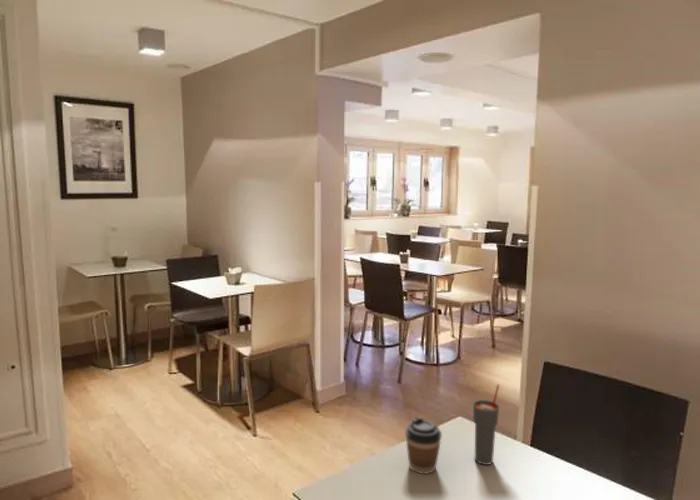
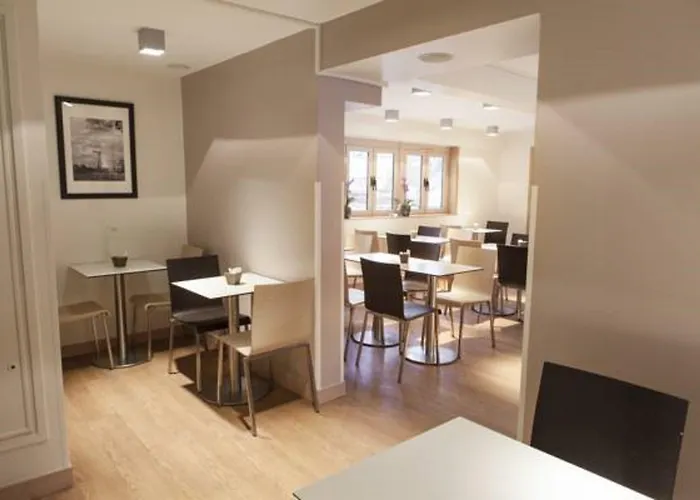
- coffee cup [404,416,443,475]
- cup [472,383,500,466]
